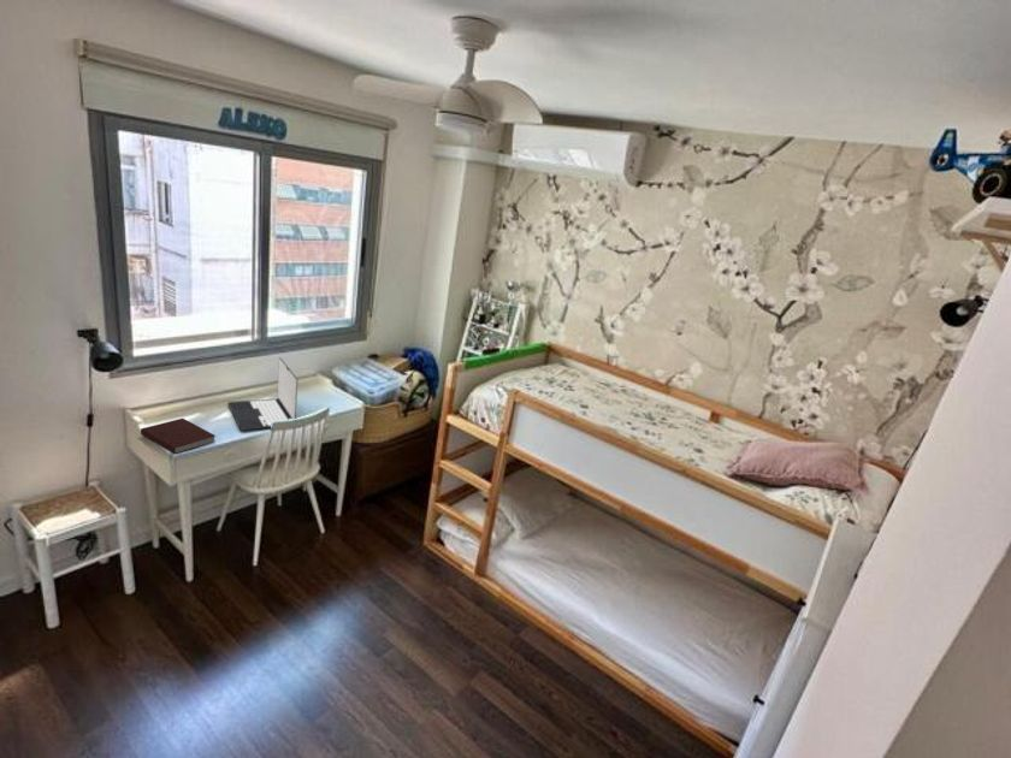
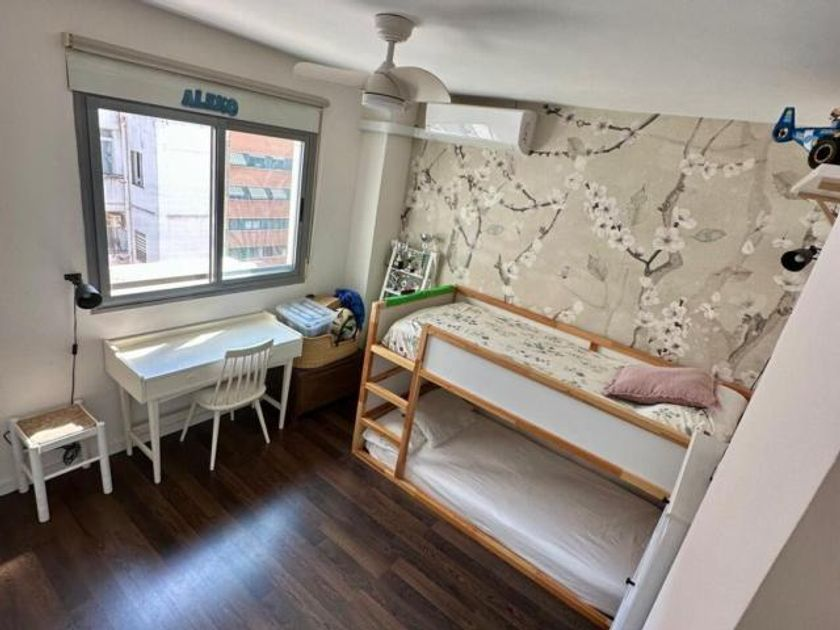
- laptop [226,356,298,432]
- notebook [140,418,217,455]
